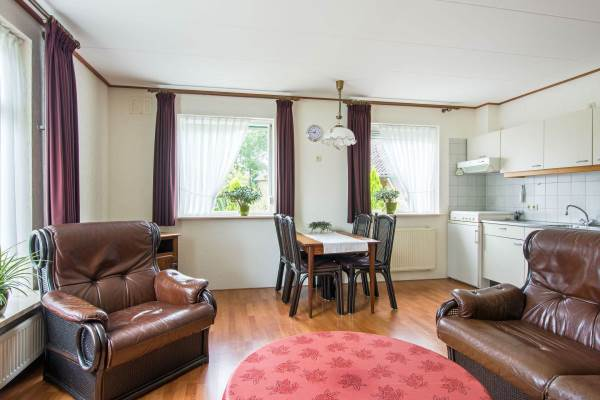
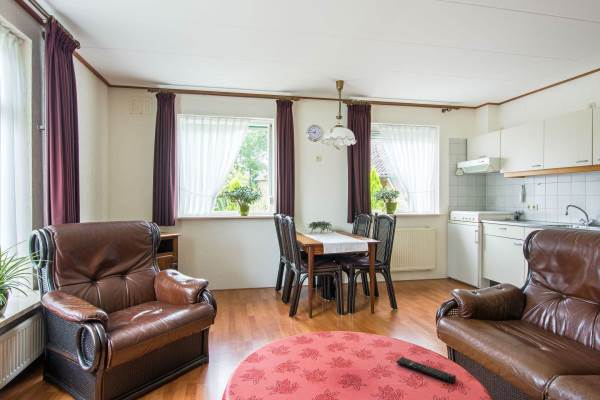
+ remote control [396,356,457,384]
